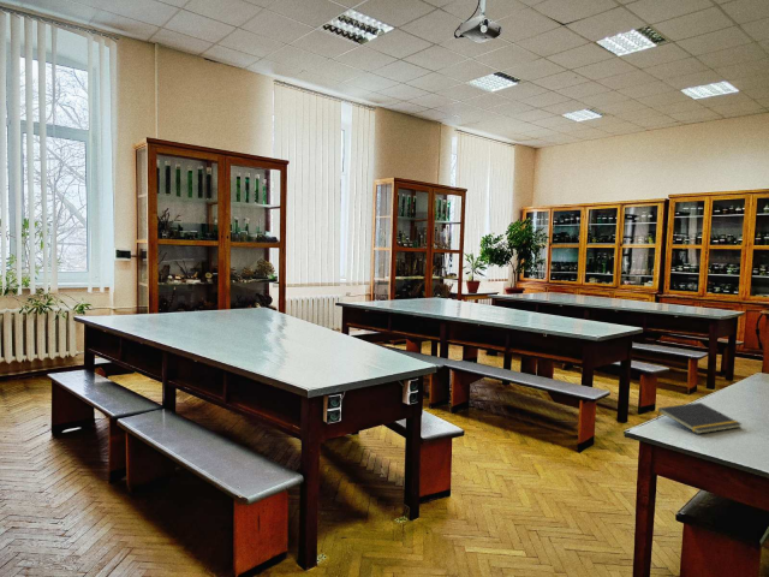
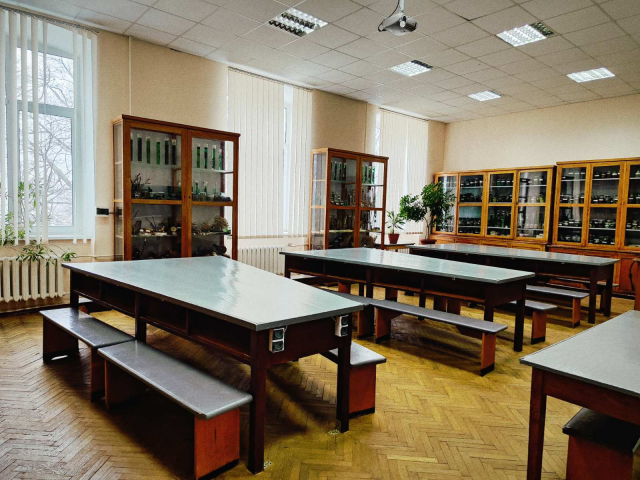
- notepad [656,401,743,435]
